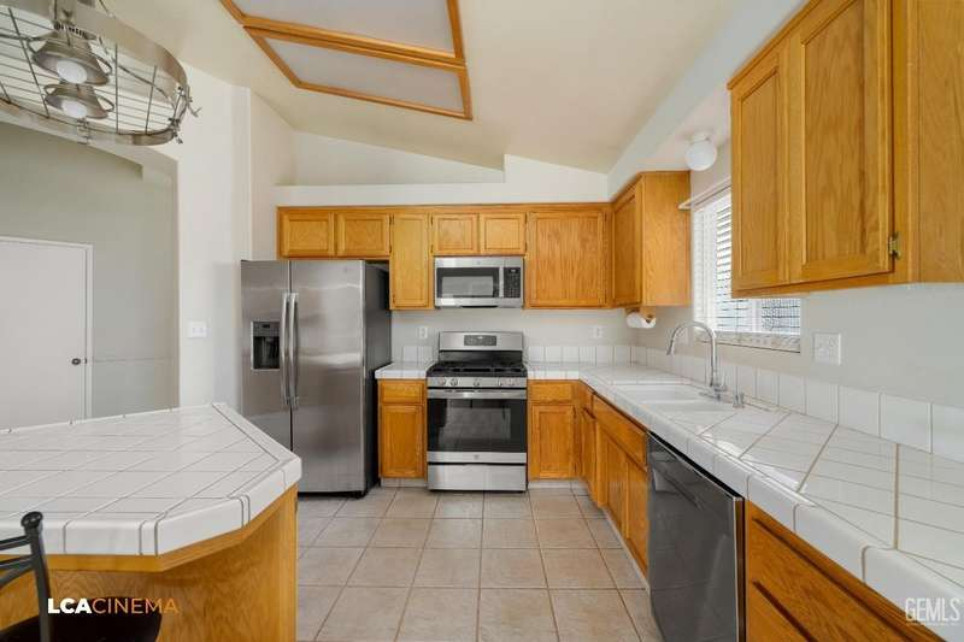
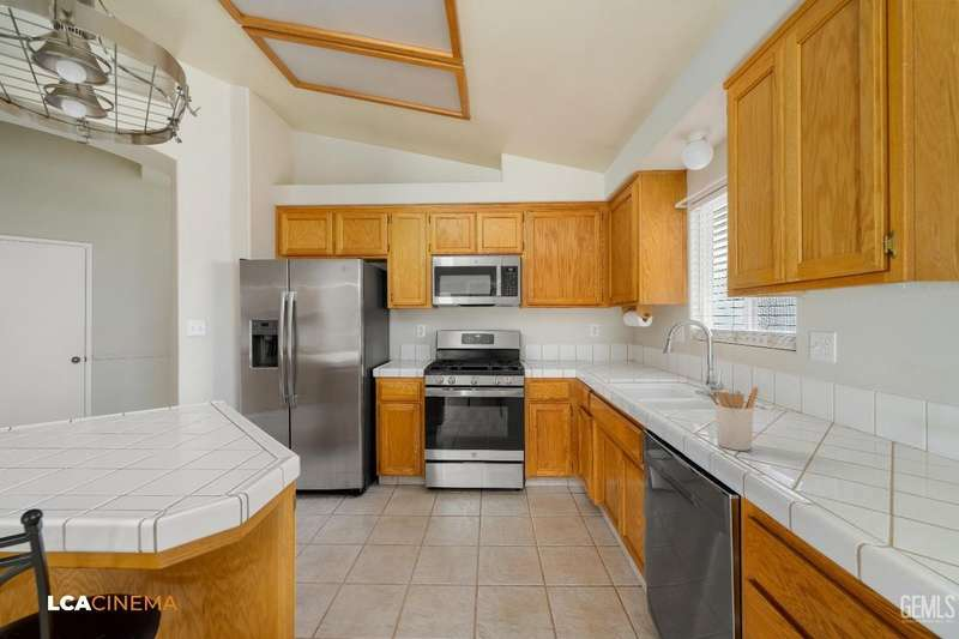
+ utensil holder [706,386,760,452]
